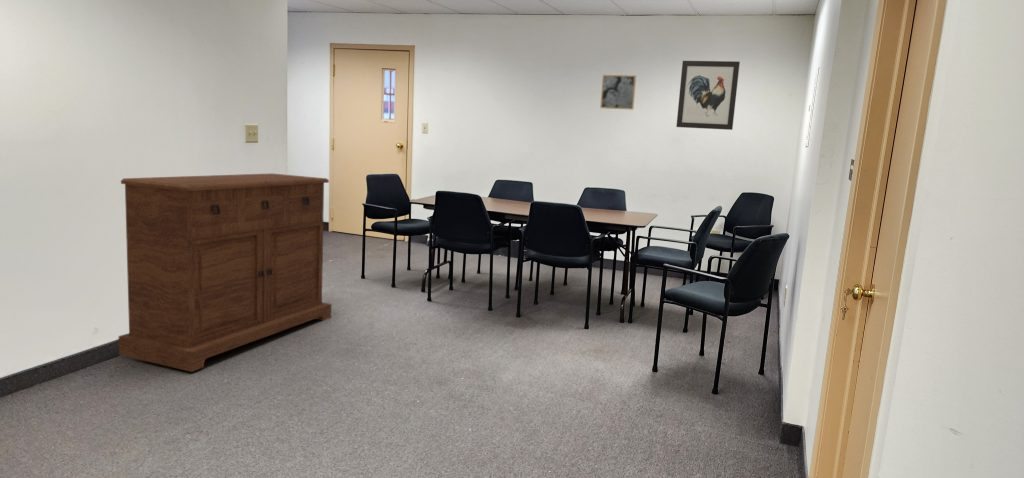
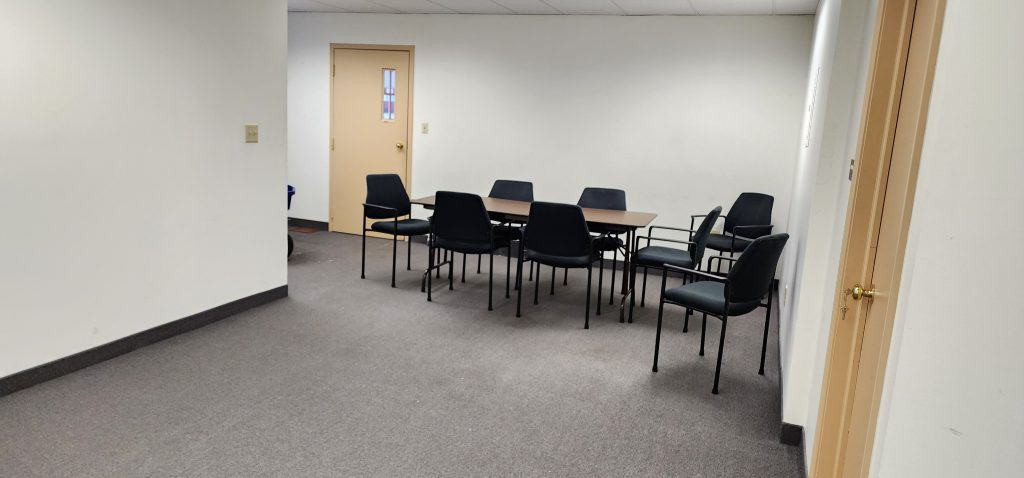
- sideboard [118,172,332,373]
- wall art [675,60,741,131]
- wall art [599,74,637,111]
